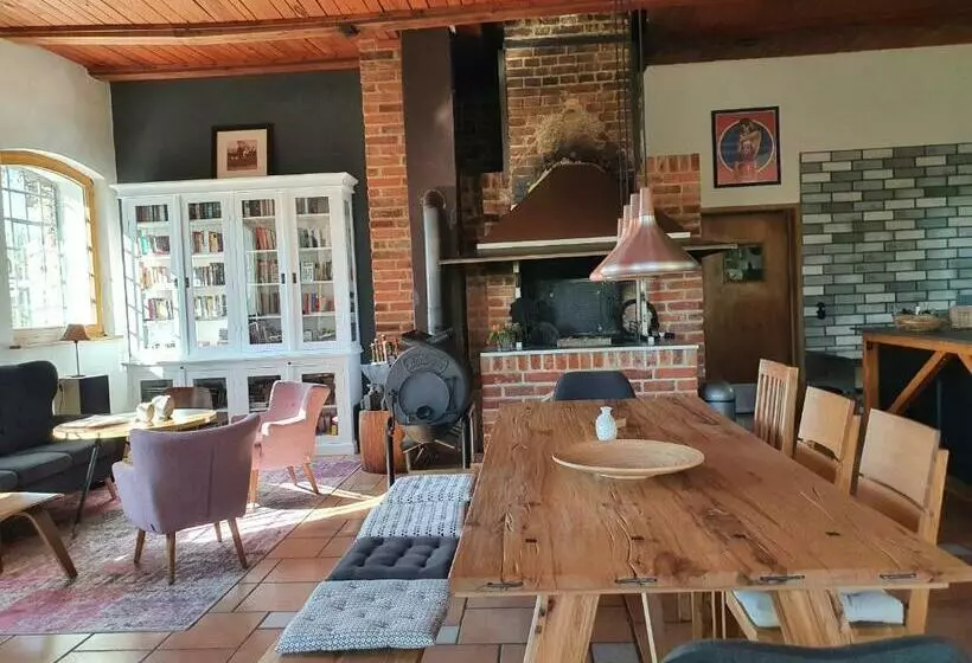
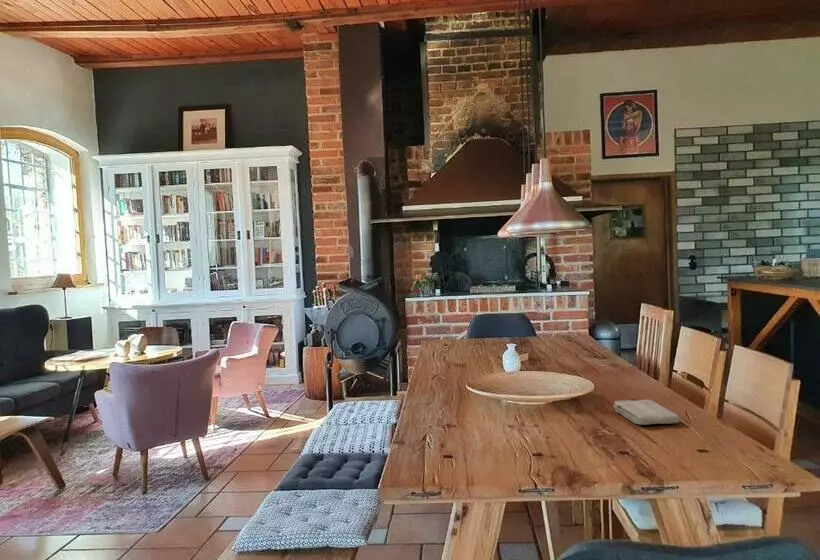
+ washcloth [612,398,681,426]
